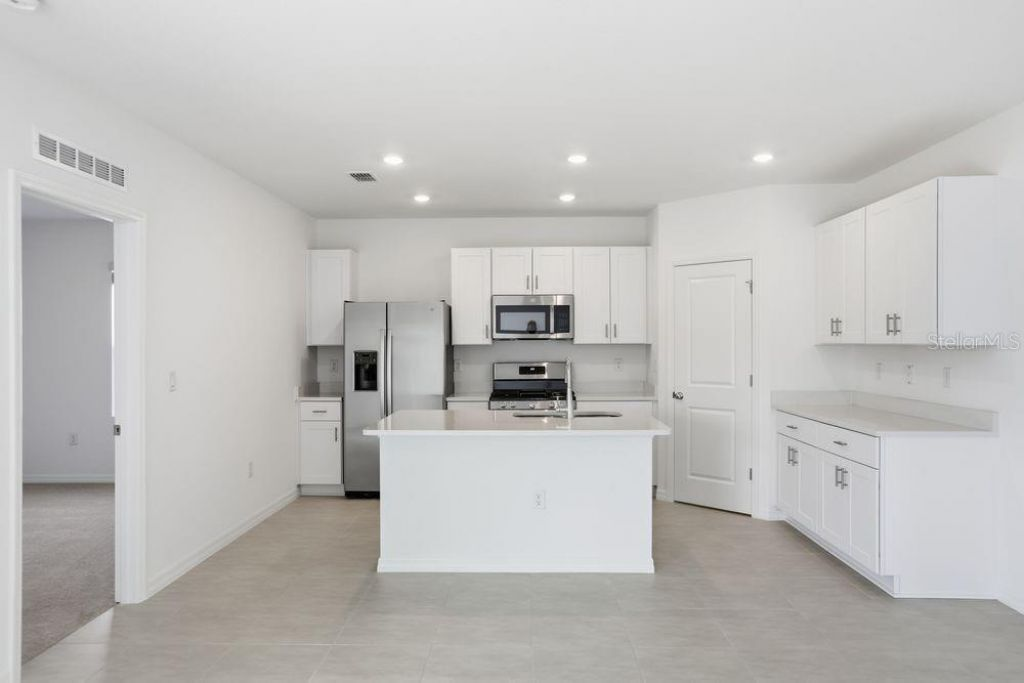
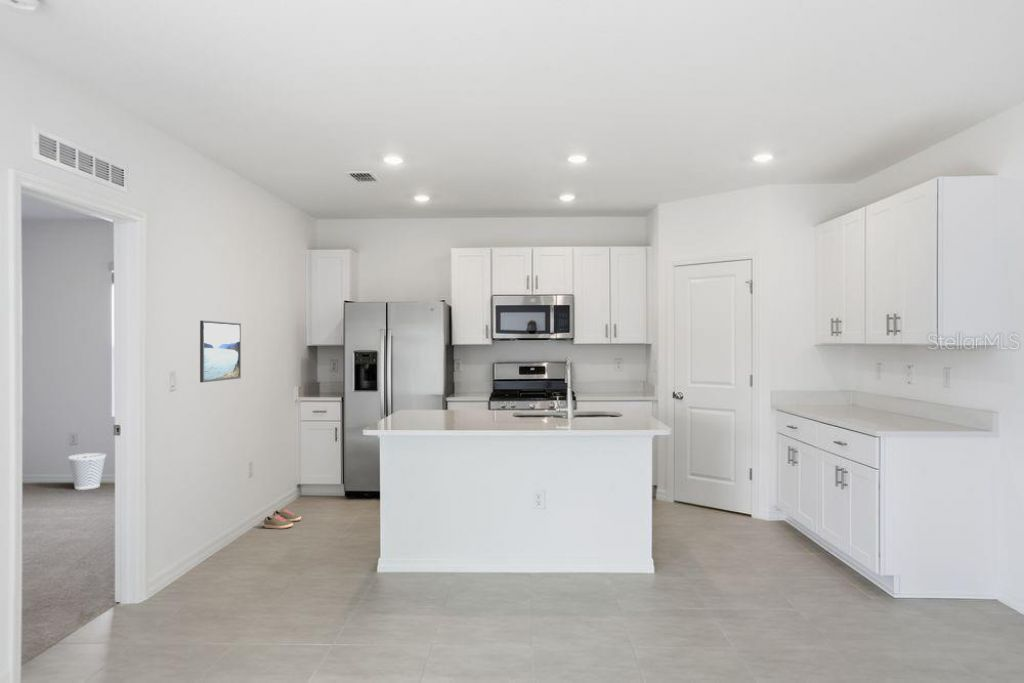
+ shoe [263,508,302,530]
+ wastebasket [67,452,107,491]
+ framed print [199,319,242,383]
